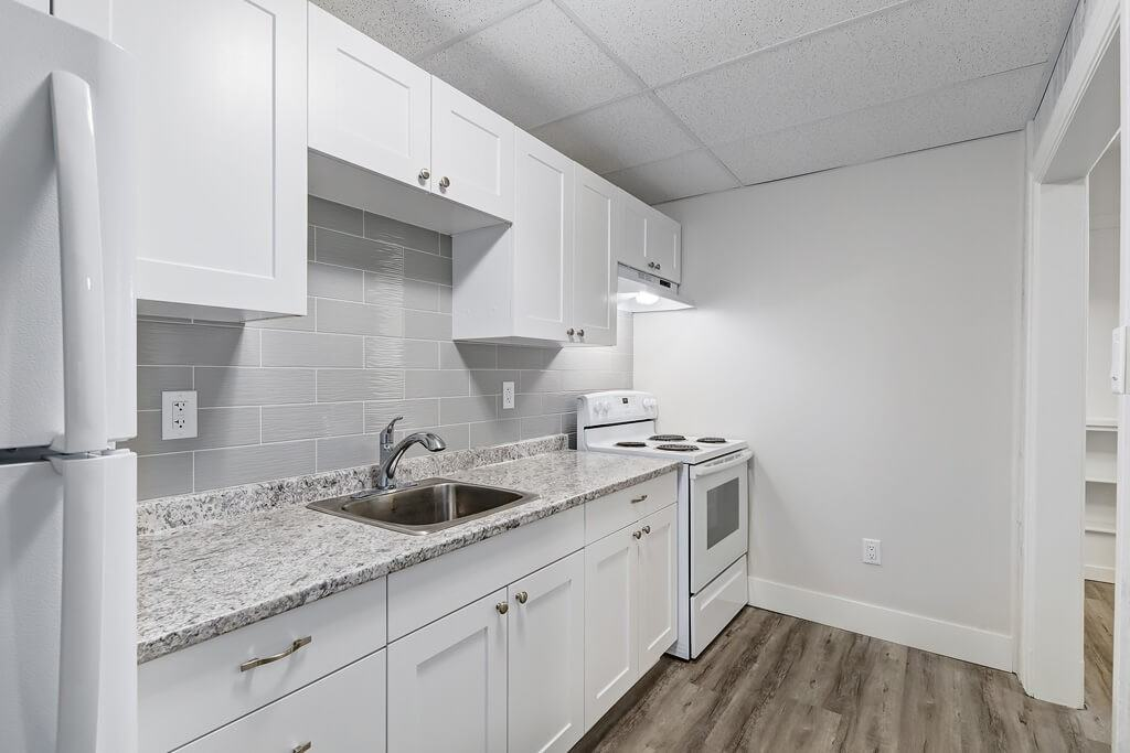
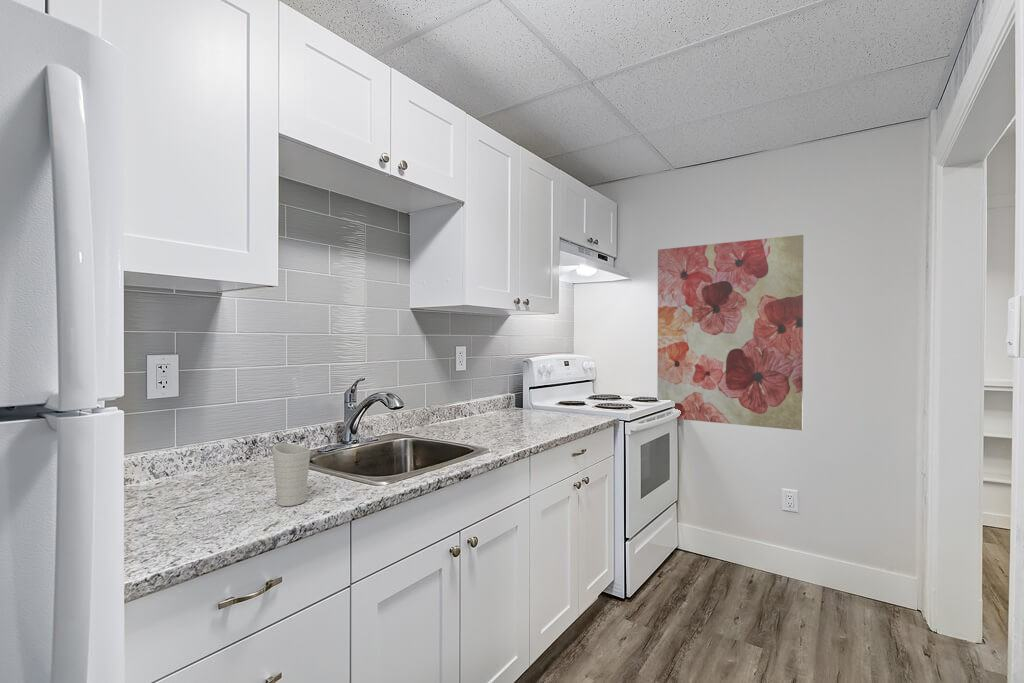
+ wall art [656,234,804,431]
+ cup [271,442,311,507]
